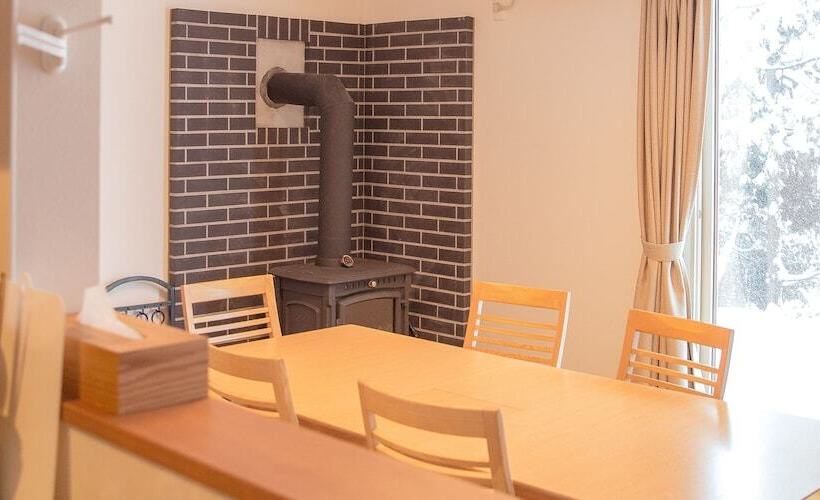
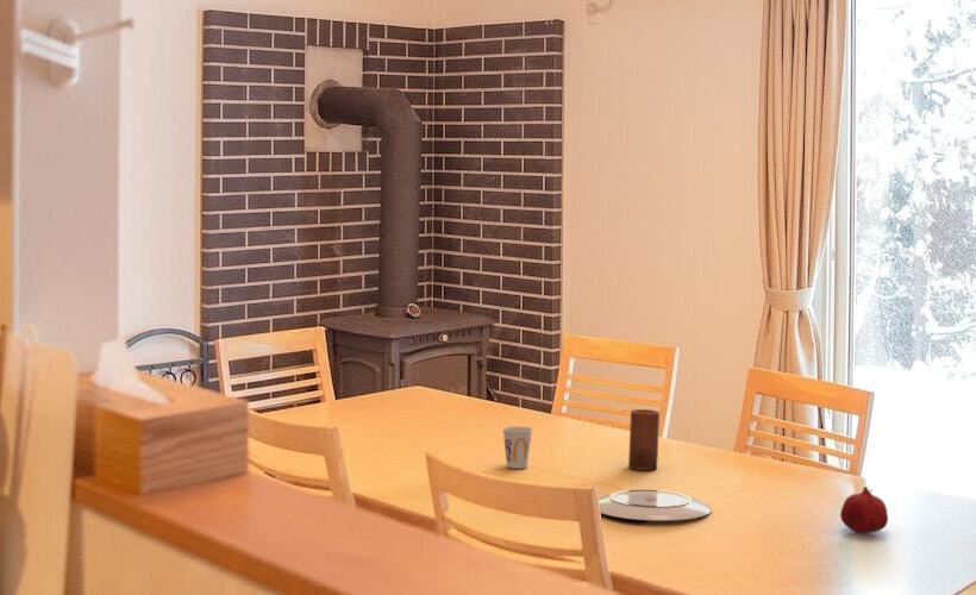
+ cup [501,425,534,470]
+ plate [598,489,712,522]
+ candle [627,408,661,471]
+ fruit [839,486,889,534]
